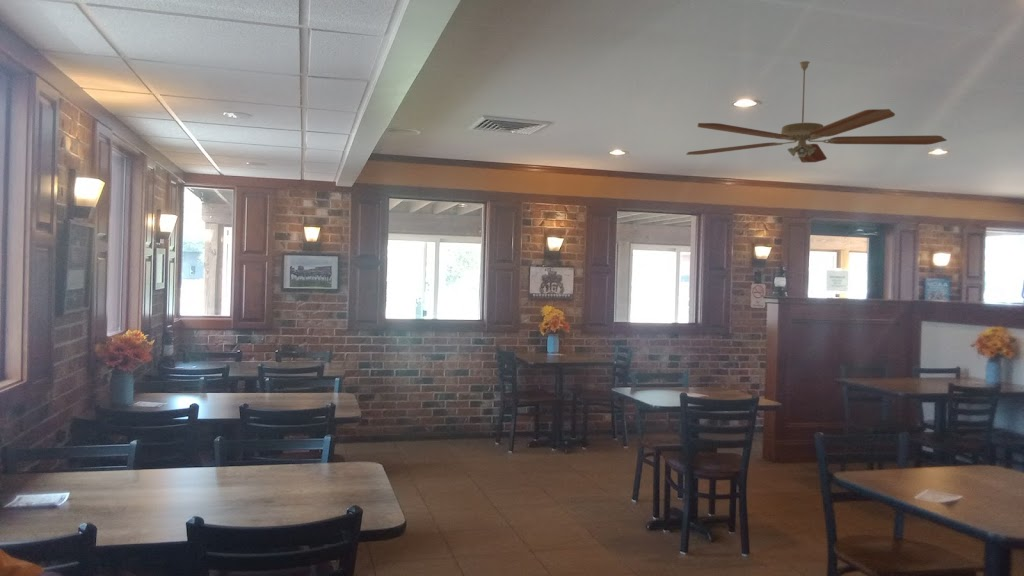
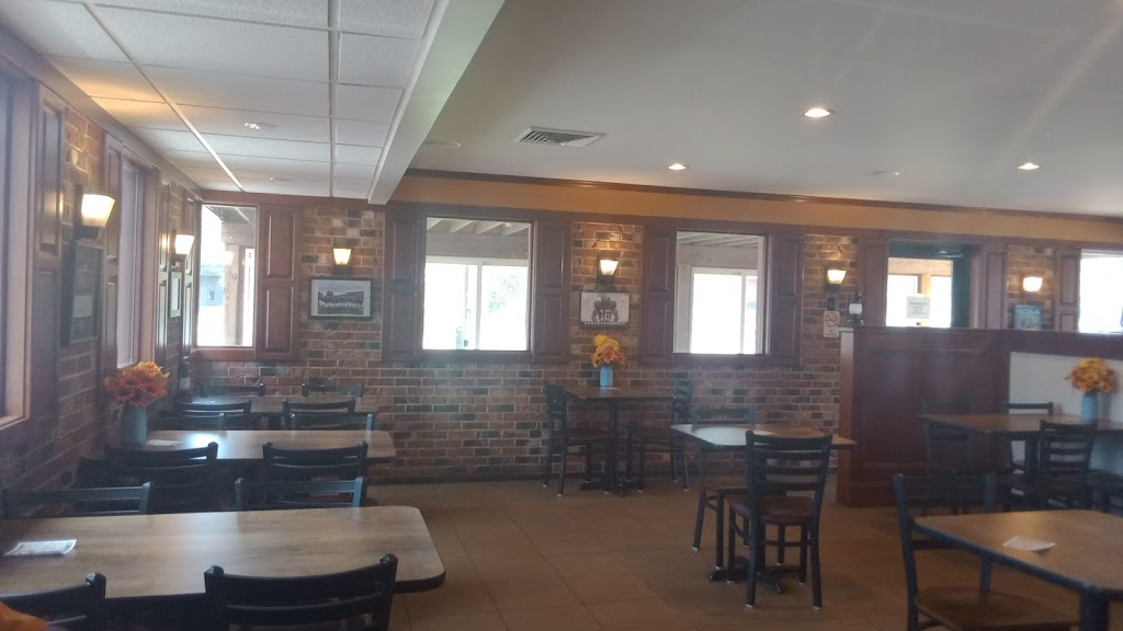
- ceiling fan [685,60,948,163]
